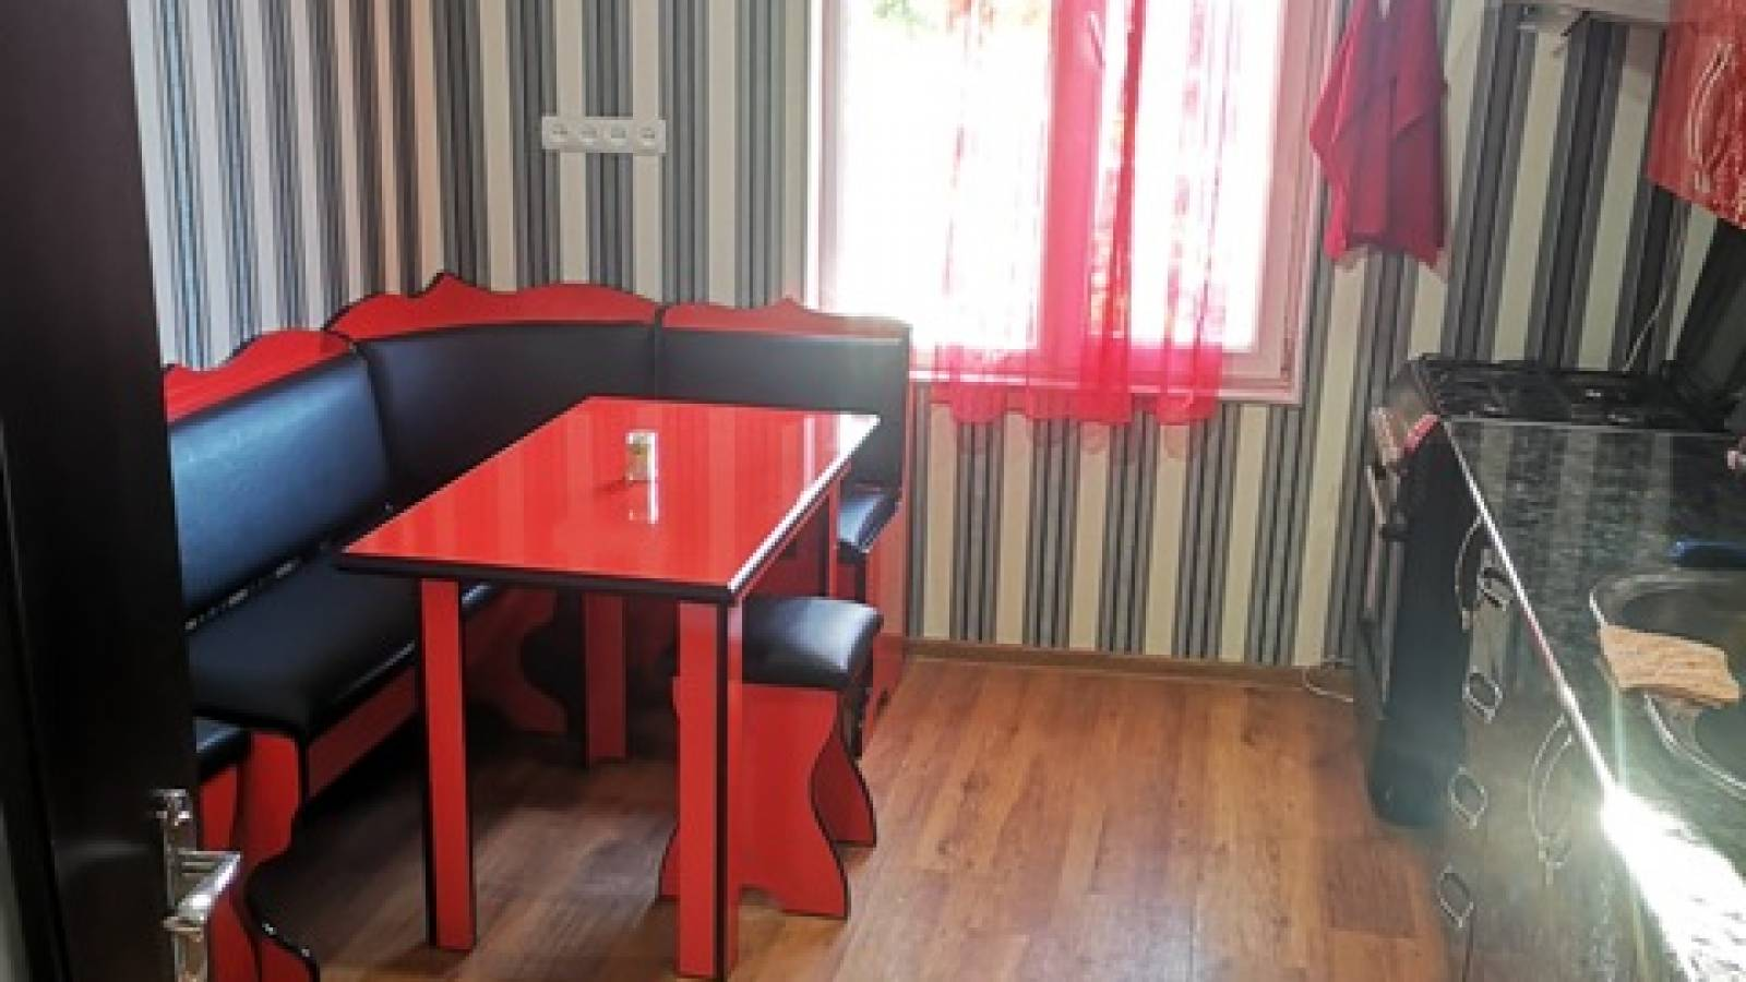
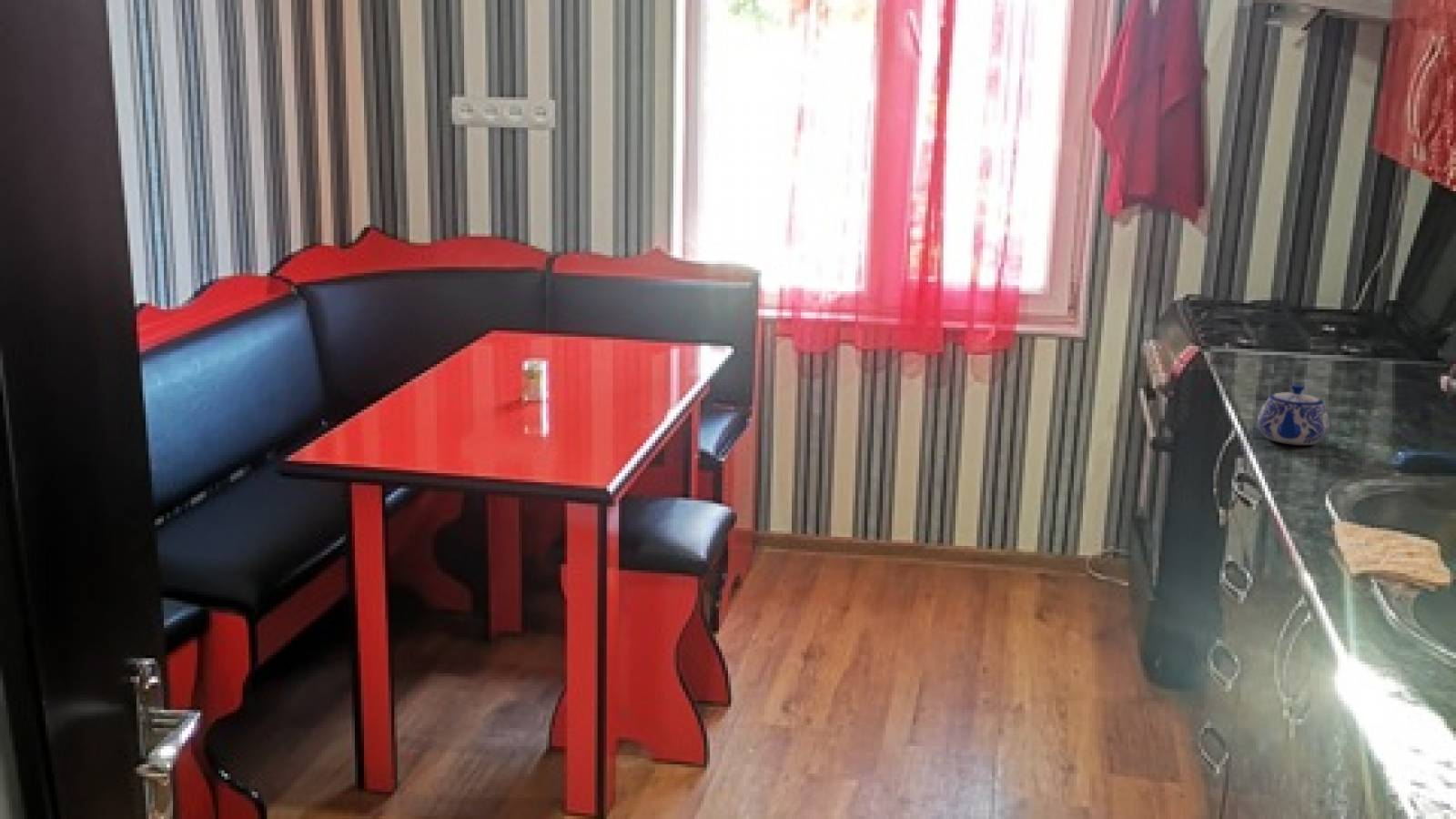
+ teapot [1256,384,1330,446]
